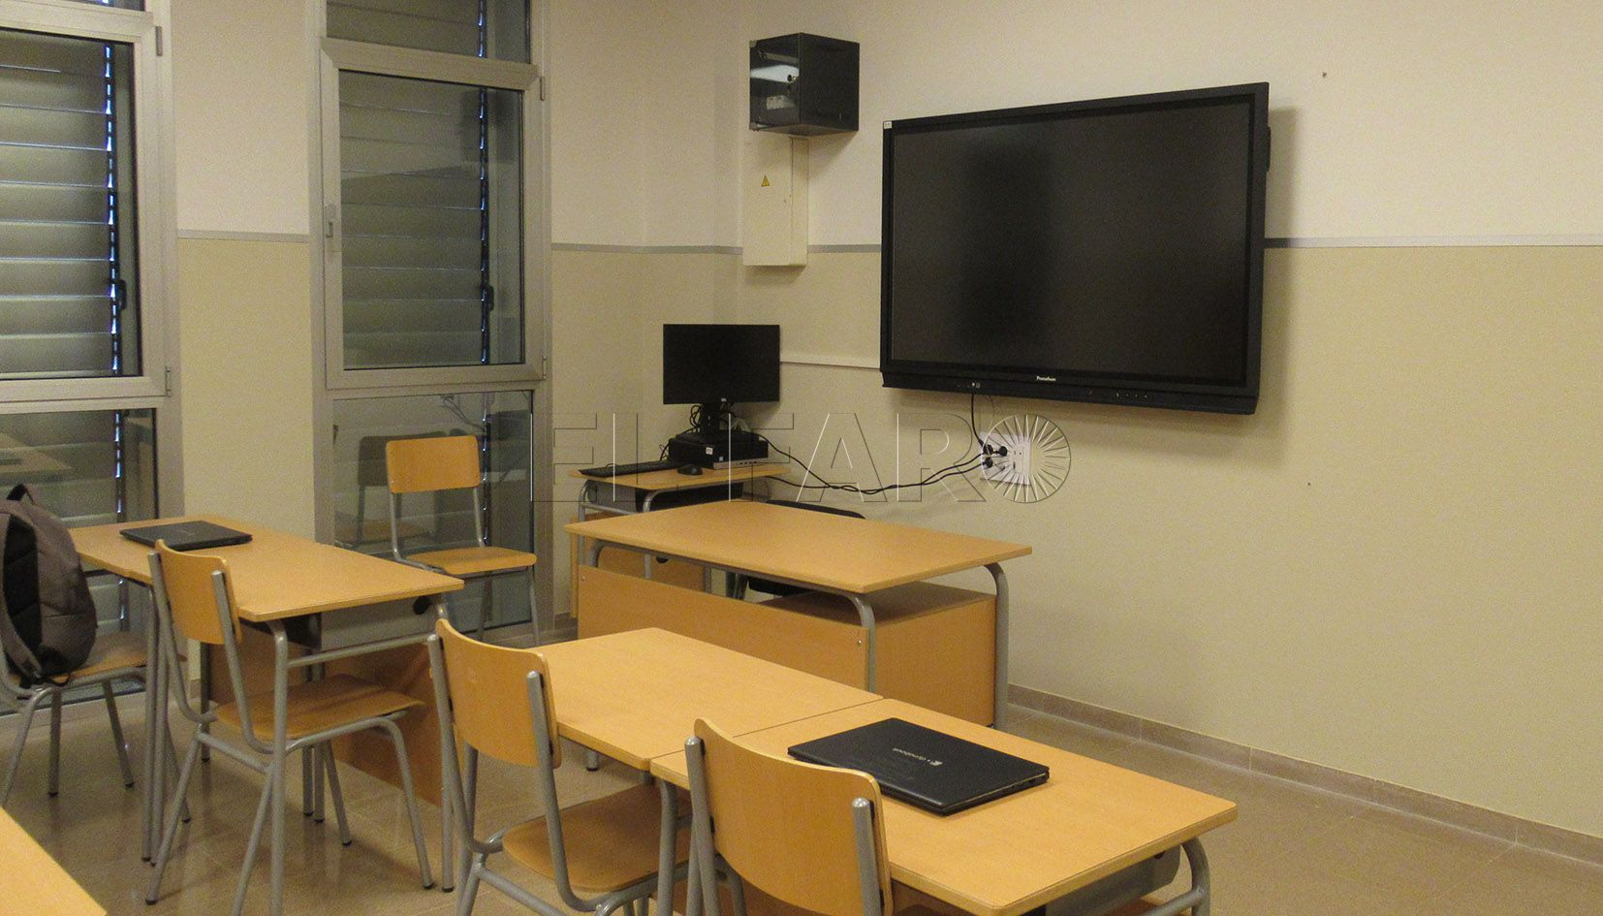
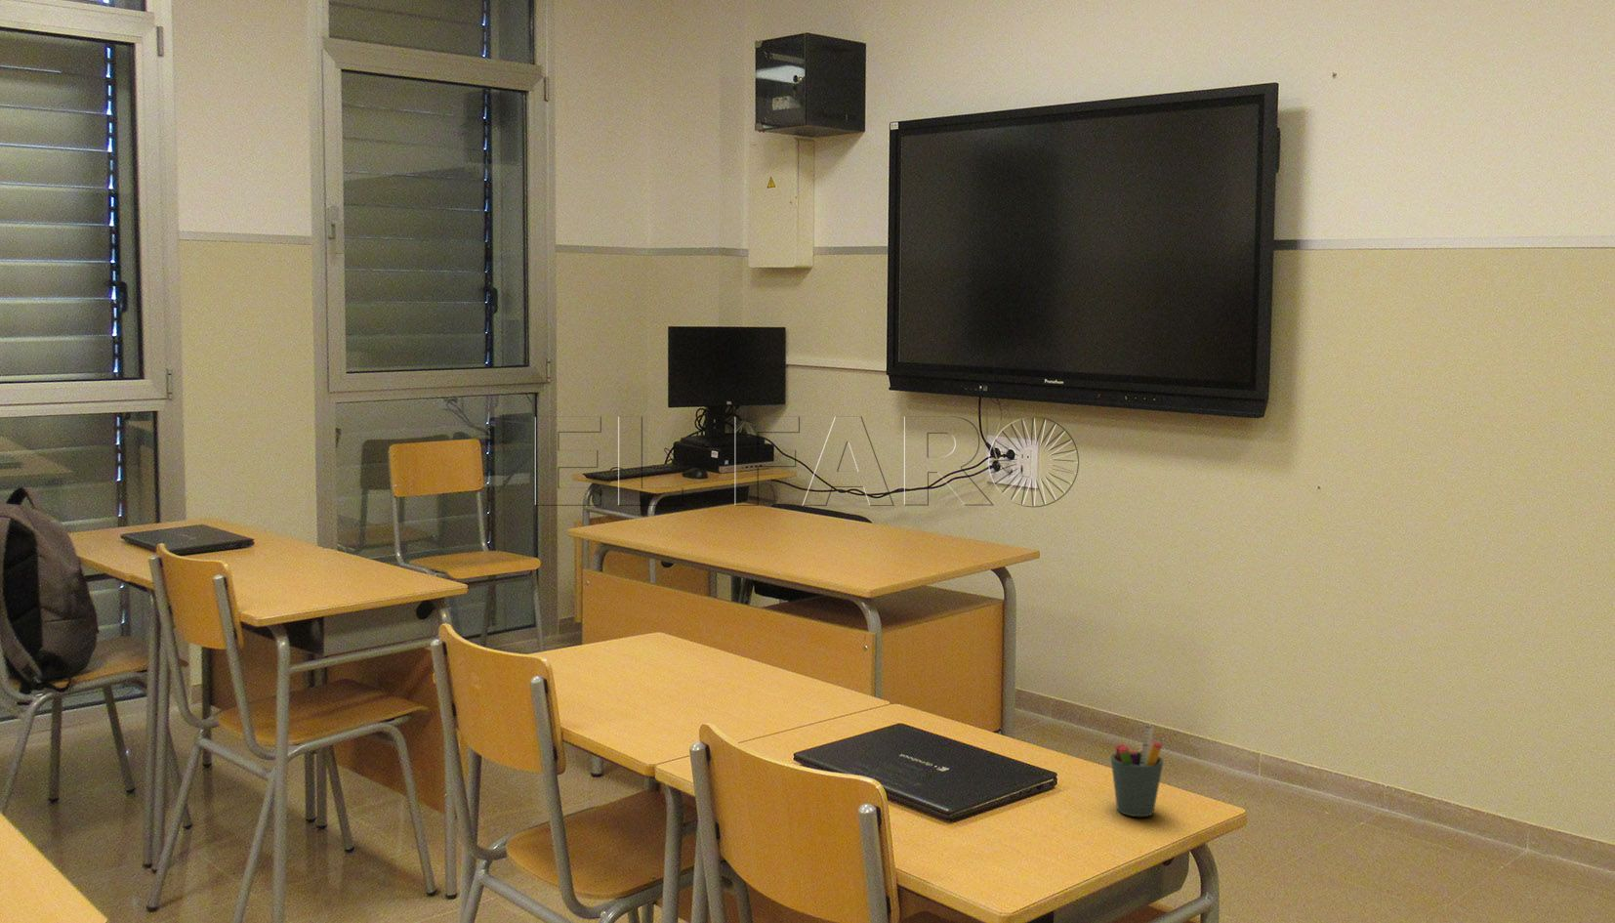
+ pen holder [1109,723,1165,818]
